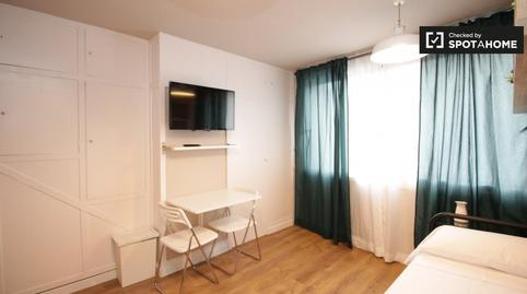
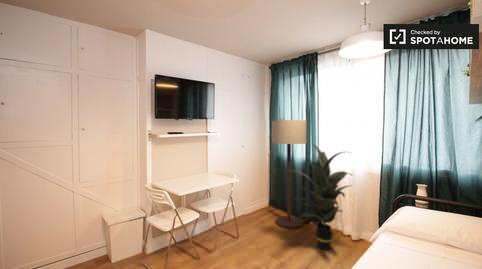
+ indoor plant [289,144,354,251]
+ floor lamp [271,119,307,229]
